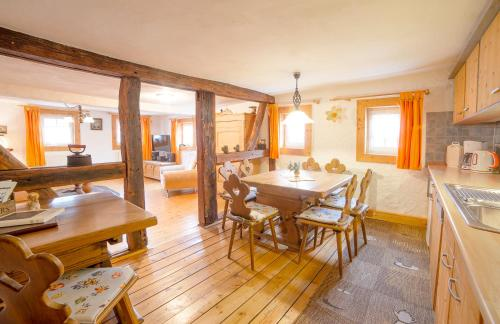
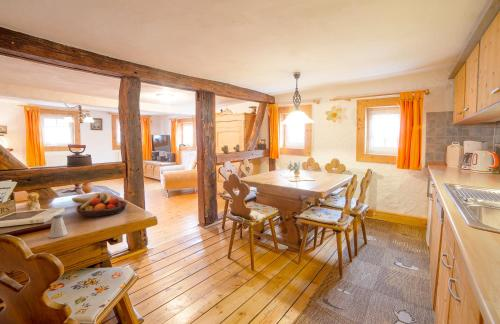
+ fruit bowl [71,192,128,218]
+ saltshaker [48,214,68,239]
